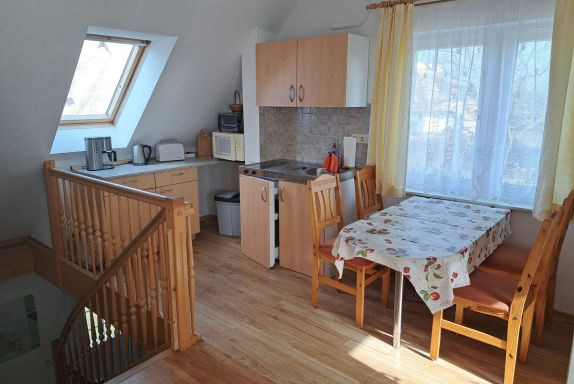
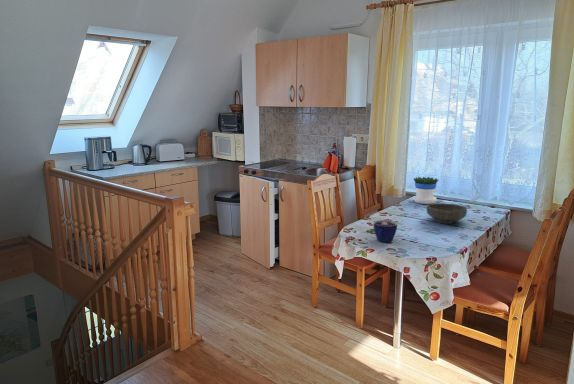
+ flowerpot [412,176,439,205]
+ bowl [426,202,468,225]
+ cup [372,219,398,243]
